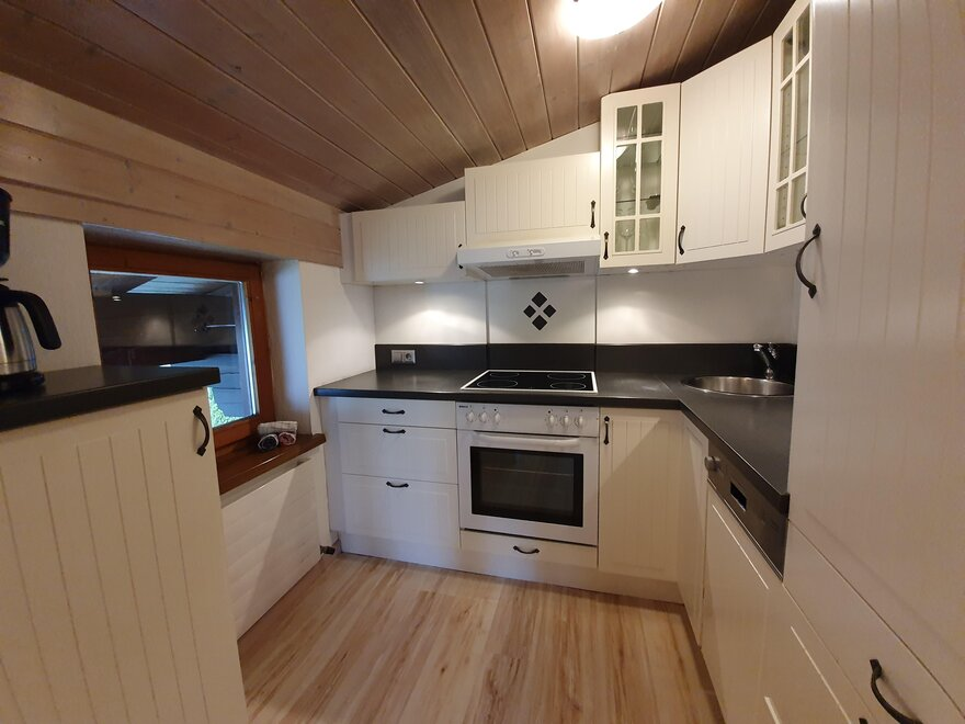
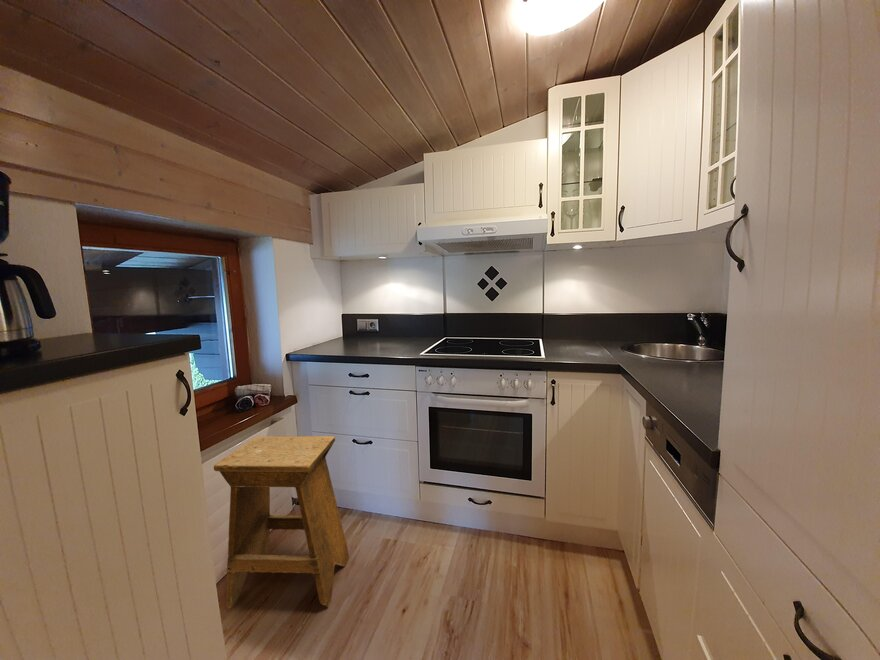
+ stool [213,435,350,610]
